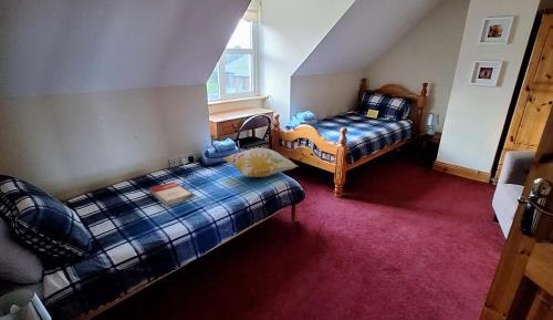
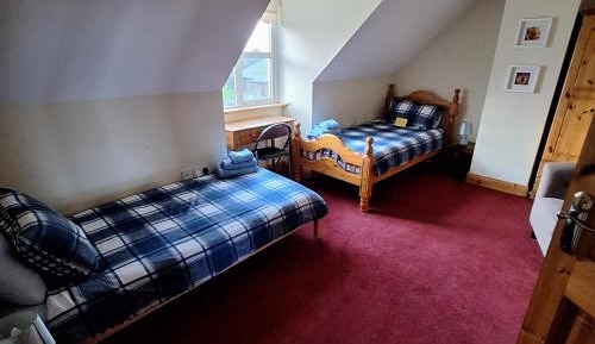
- decorative pillow [222,147,299,178]
- book [148,182,194,206]
